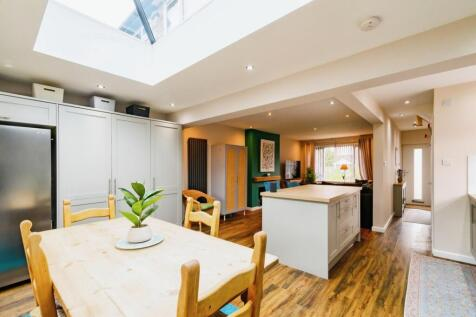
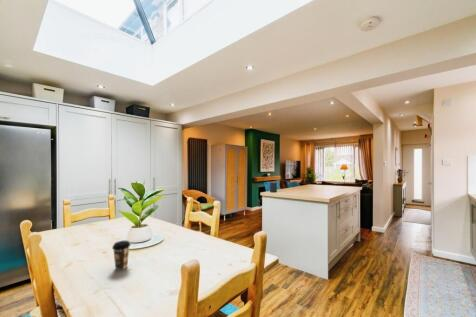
+ coffee cup [111,240,131,271]
